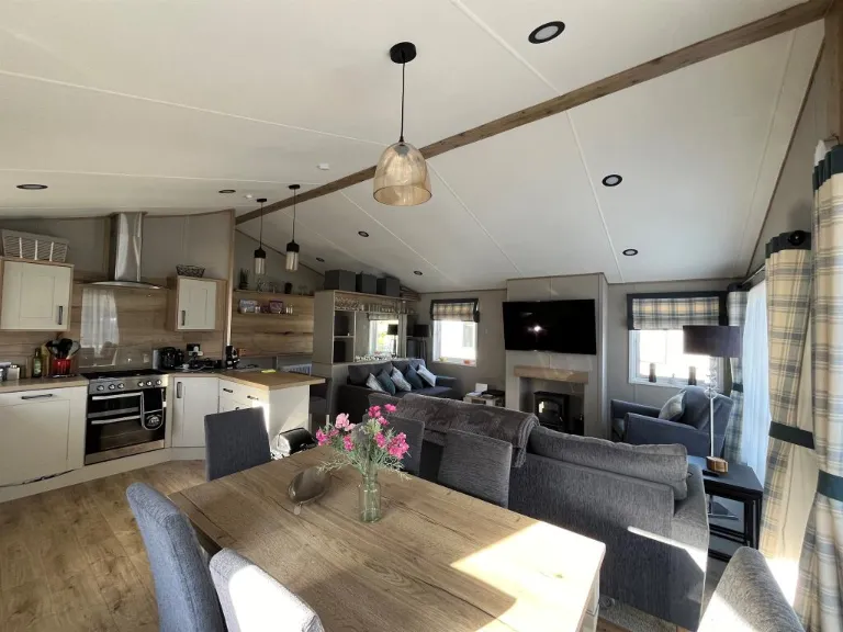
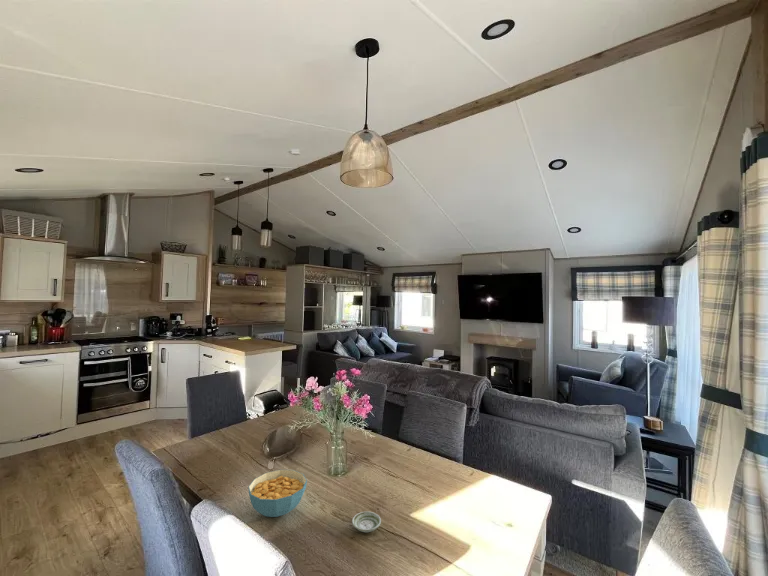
+ saucer [351,511,382,533]
+ cereal bowl [247,469,308,518]
